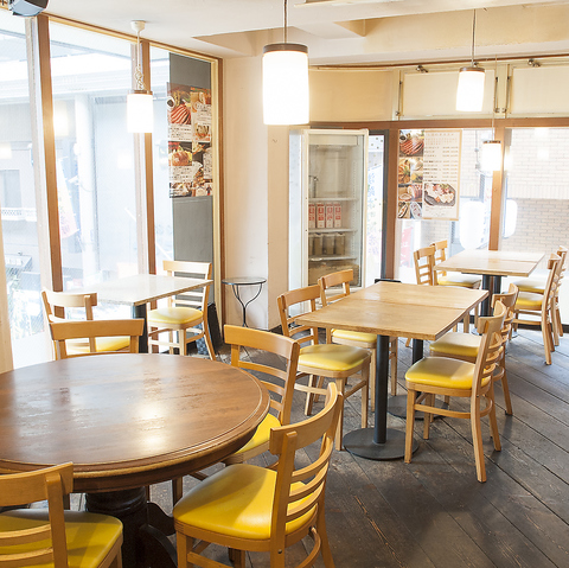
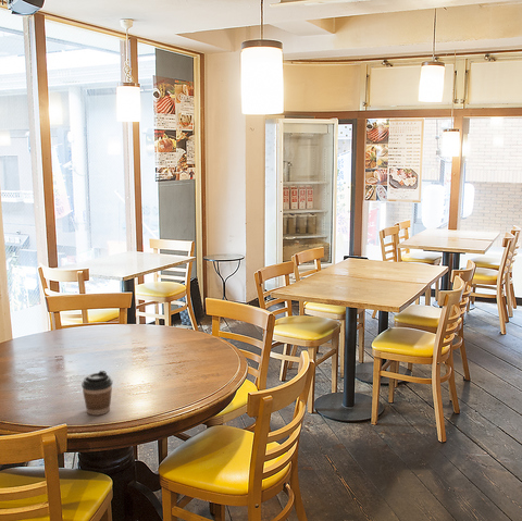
+ coffee cup [80,370,113,417]
